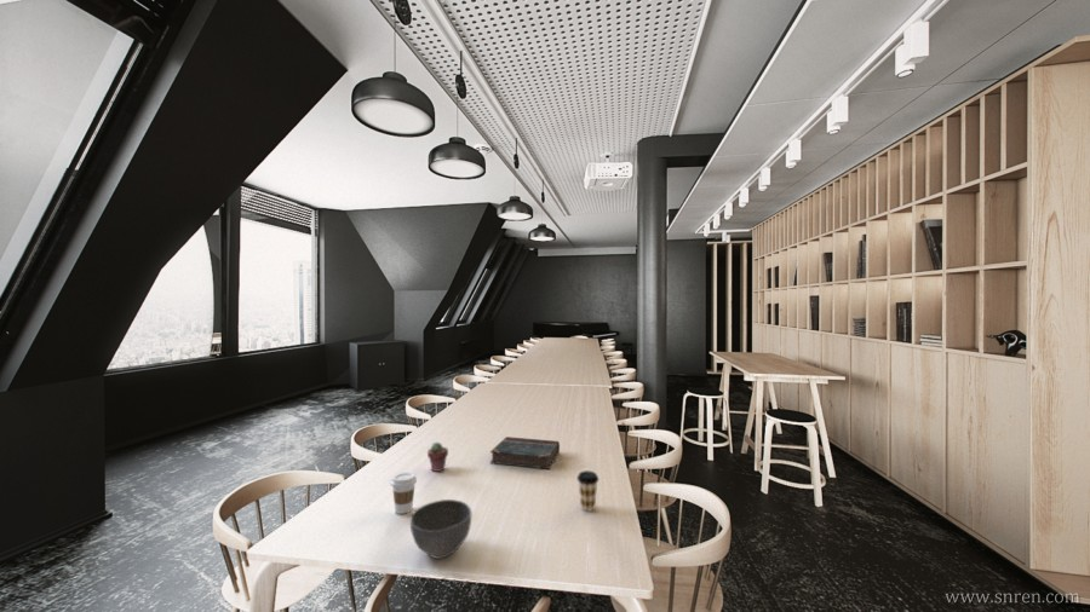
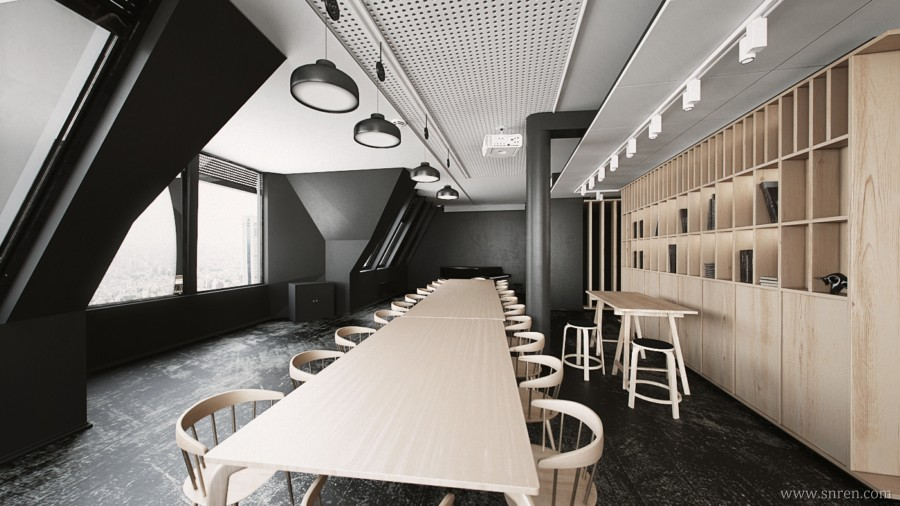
- coffee cup [390,472,418,515]
- coffee cup [576,469,600,513]
- bowl [409,498,472,560]
- potted succulent [426,441,449,473]
- book [489,435,561,470]
